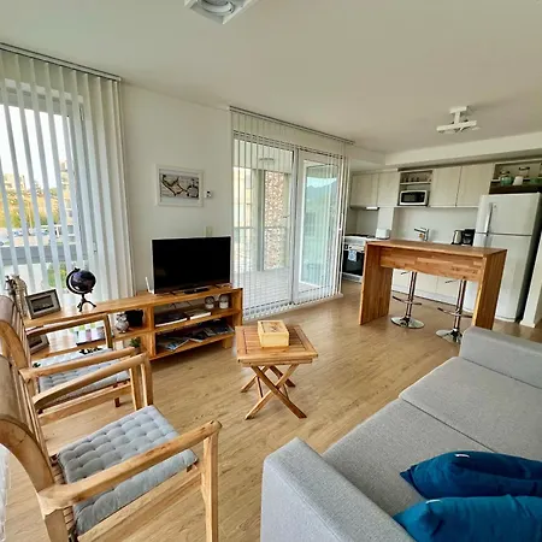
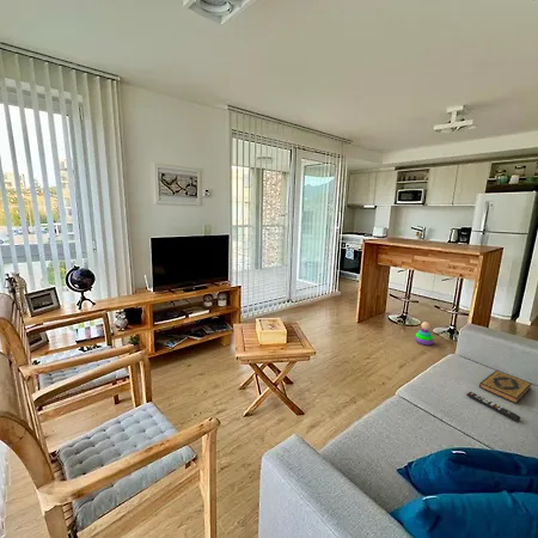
+ hardback book [478,369,533,405]
+ remote control [465,391,521,423]
+ stacking toy [414,320,435,347]
